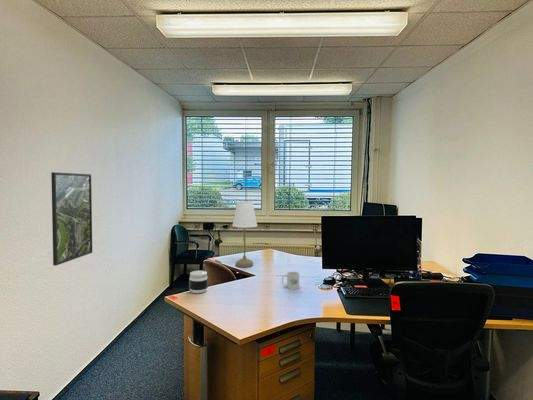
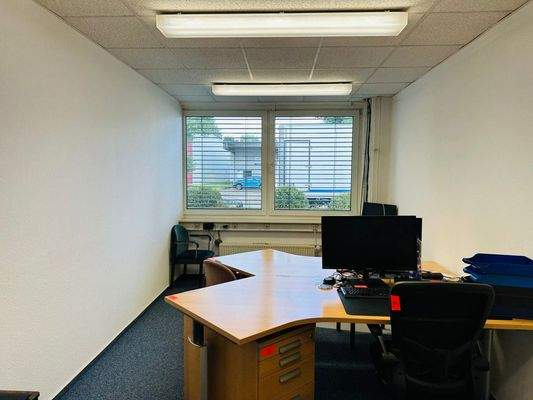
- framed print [50,171,93,267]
- mug [281,271,300,290]
- desk lamp [231,200,258,268]
- jar [188,270,209,294]
